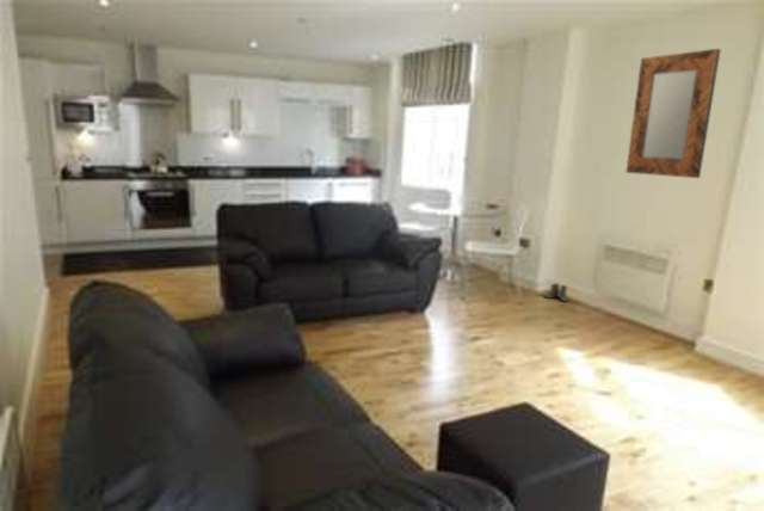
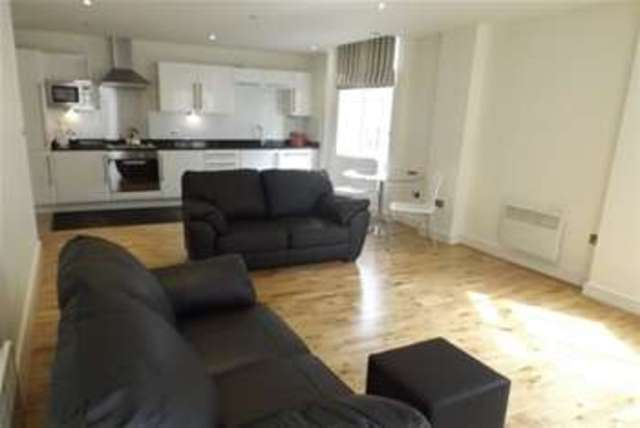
- home mirror [624,48,722,179]
- boots [544,282,569,303]
